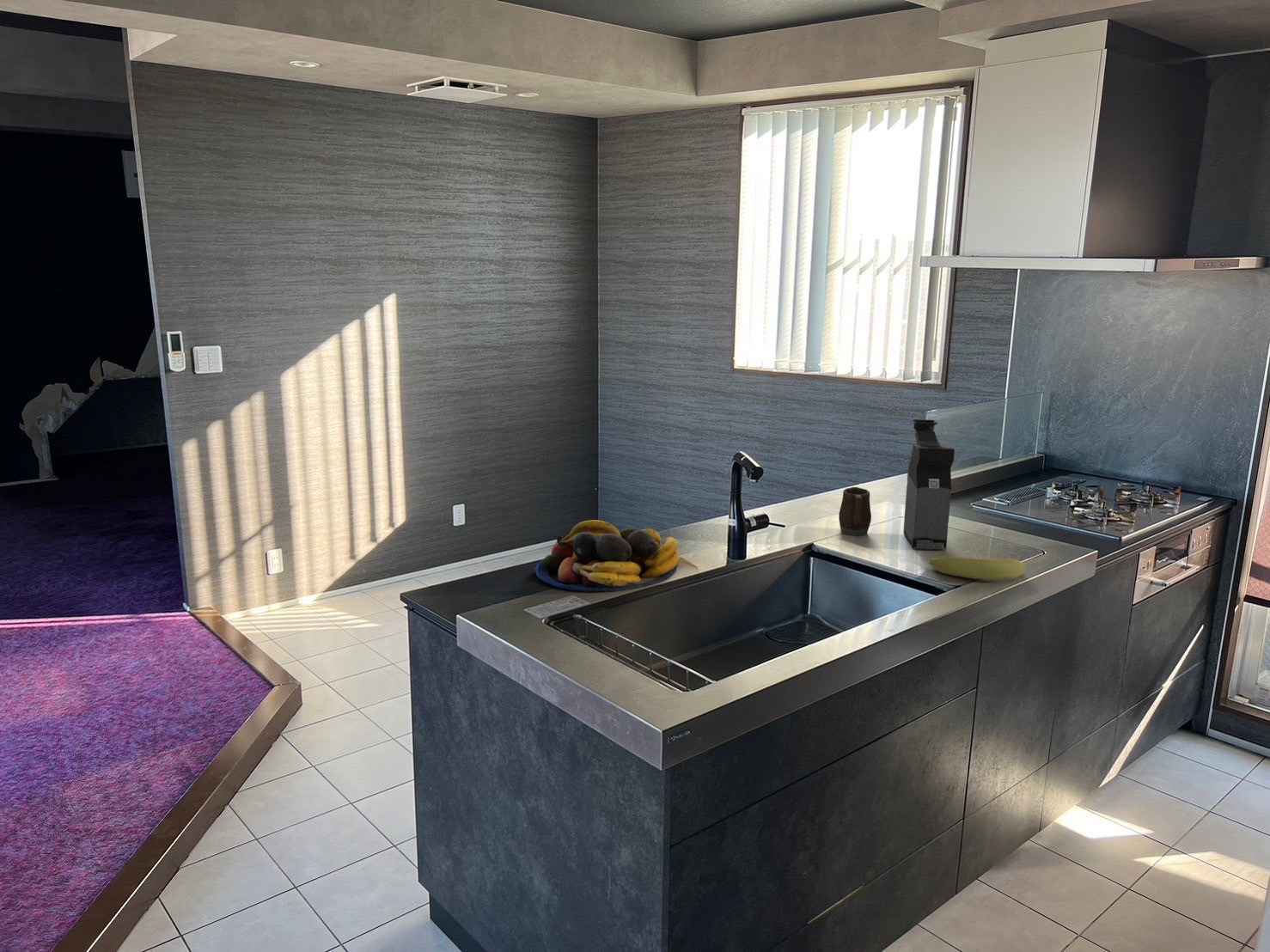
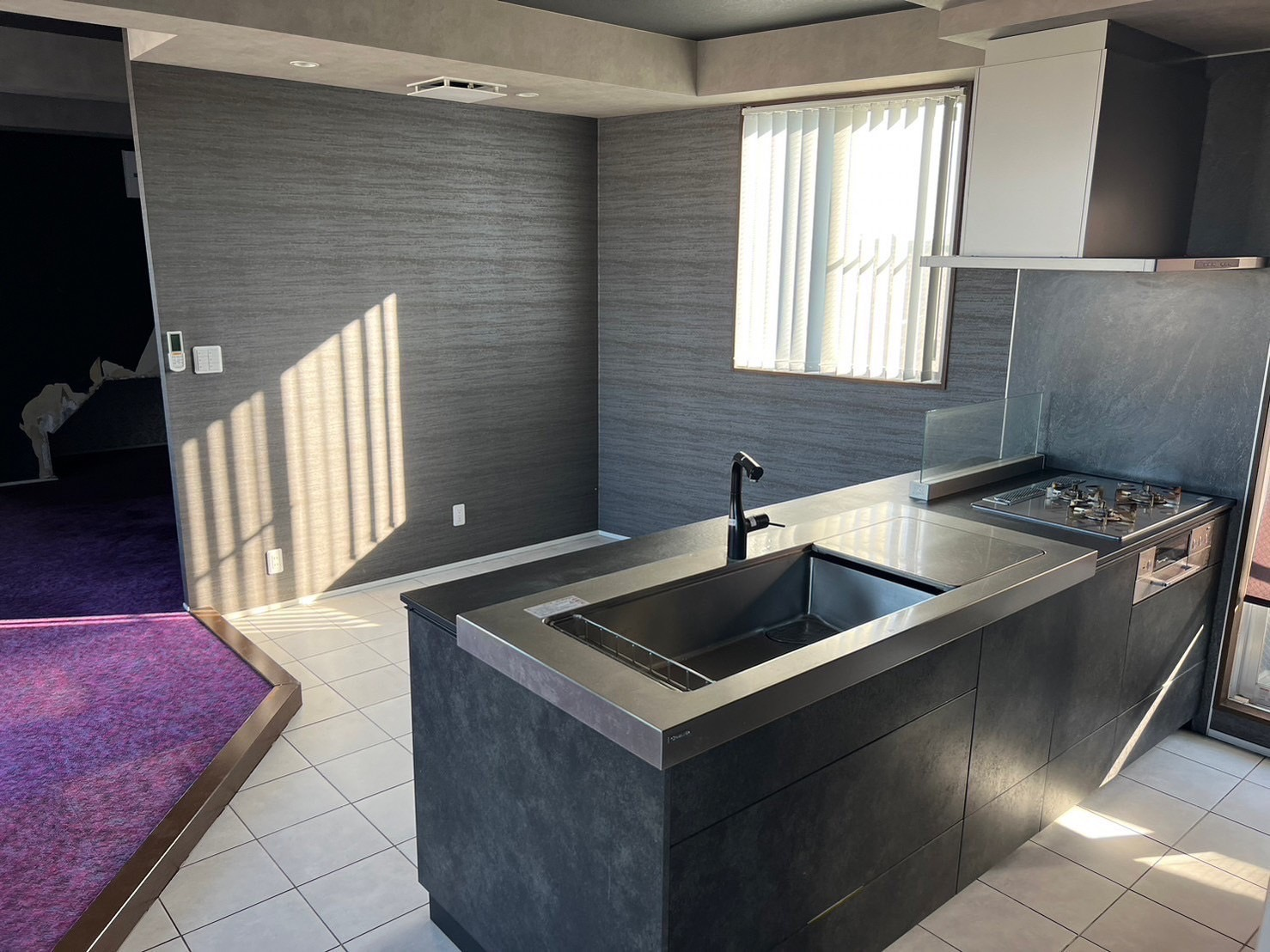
- mug [838,486,872,536]
- coffee maker [903,418,956,550]
- fruit bowl [534,519,681,593]
- banana [929,556,1026,581]
